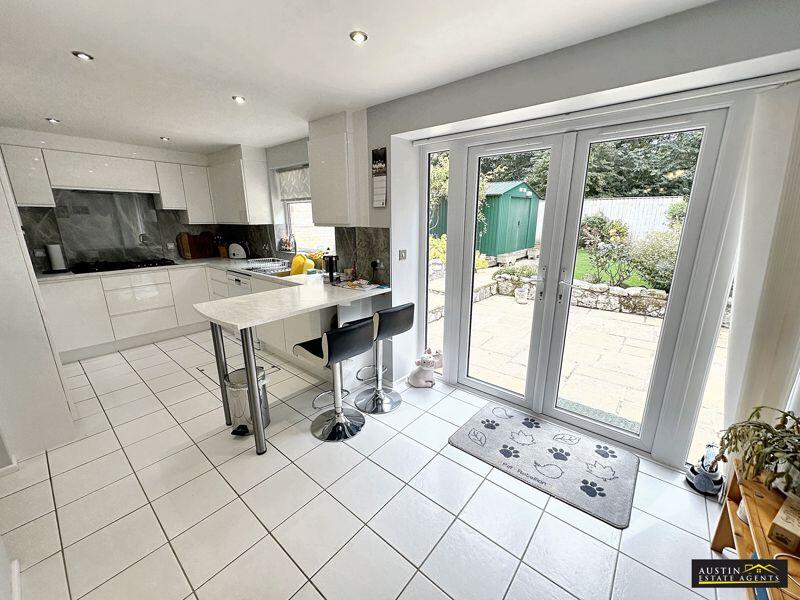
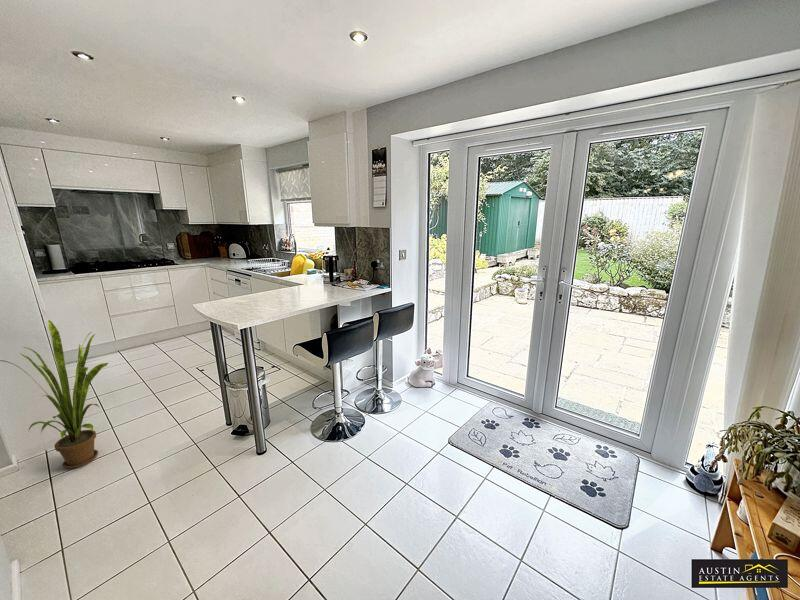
+ house plant [0,319,109,470]
